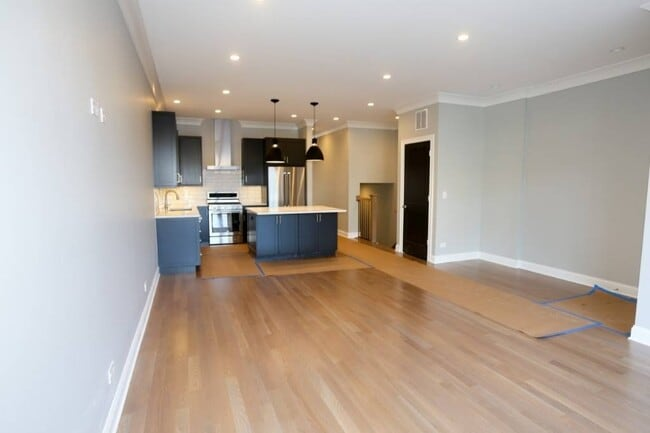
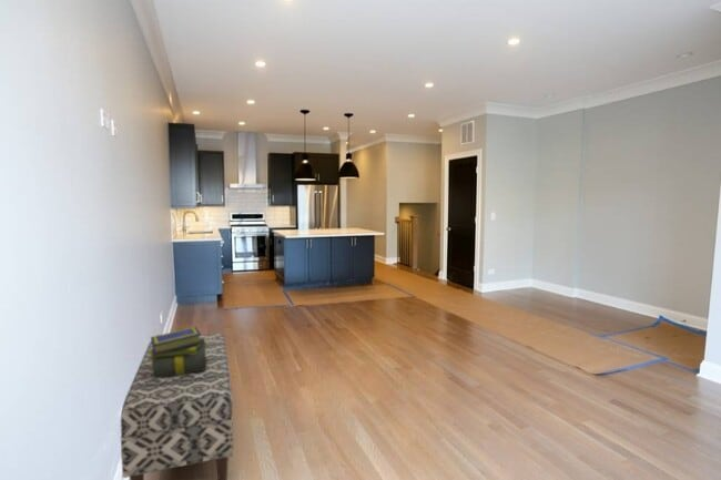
+ stack of books [149,326,207,378]
+ bench [120,333,234,480]
